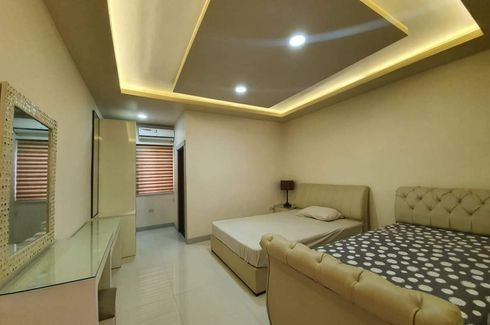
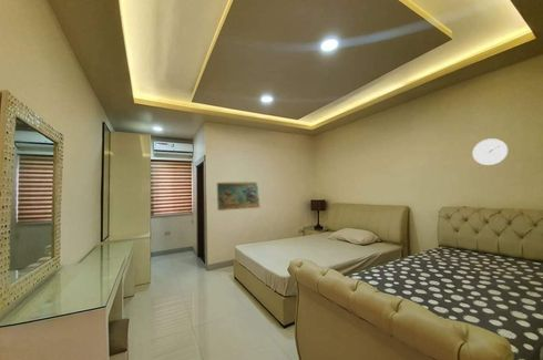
+ wall clock [471,137,510,166]
+ decorative wall panel [216,181,262,212]
